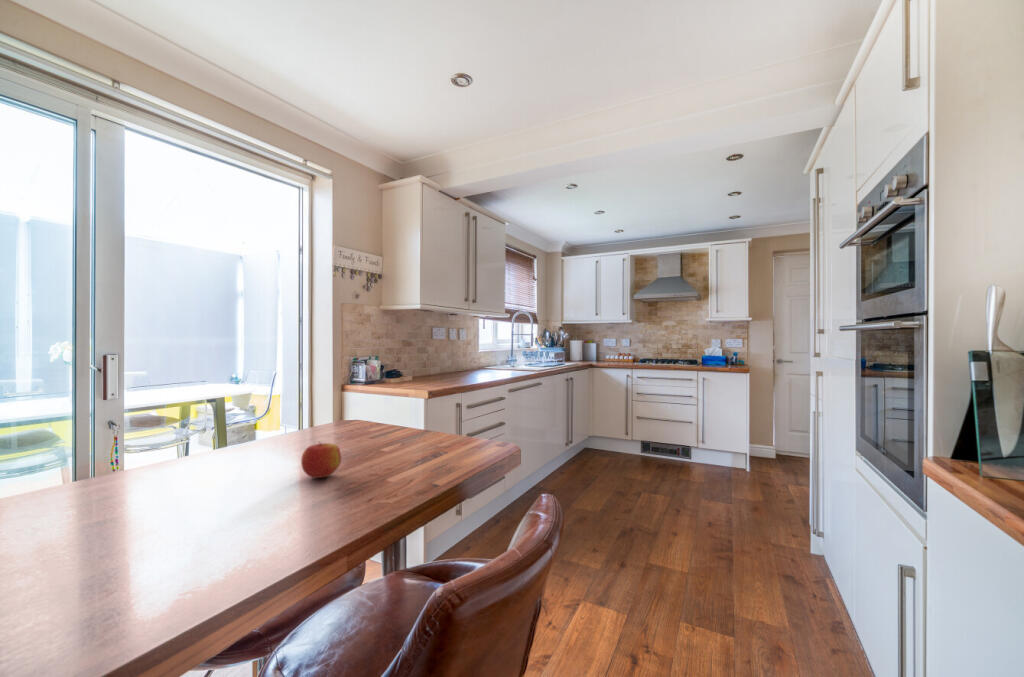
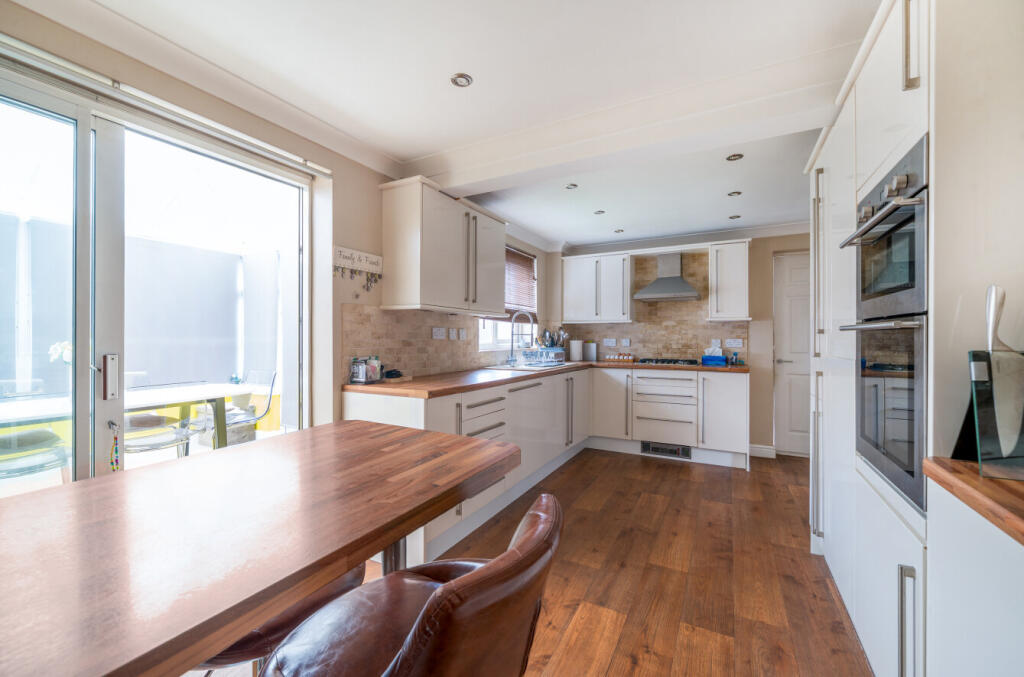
- apple [300,441,342,479]
